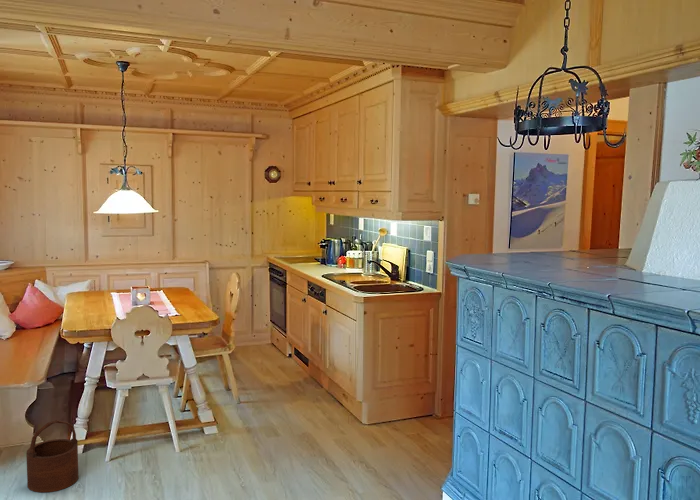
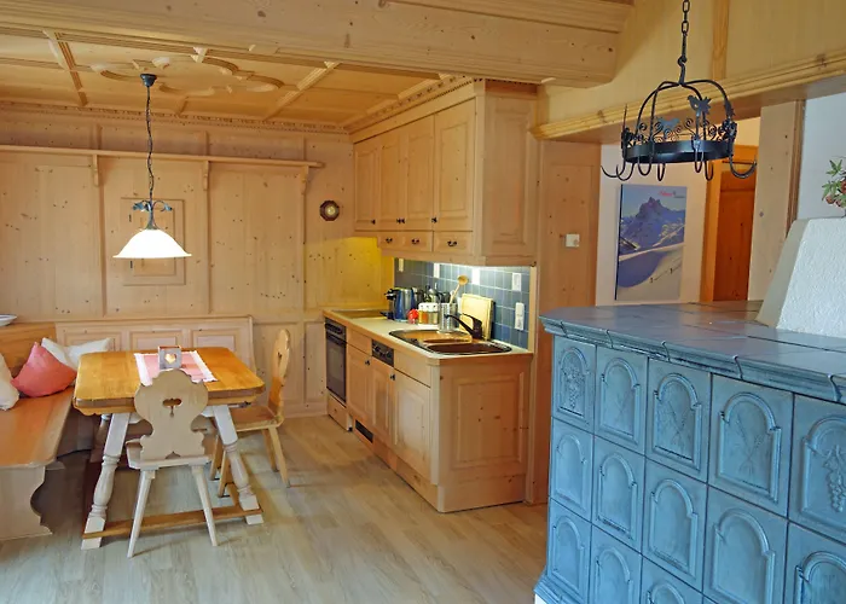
- wooden bucket [25,419,79,494]
